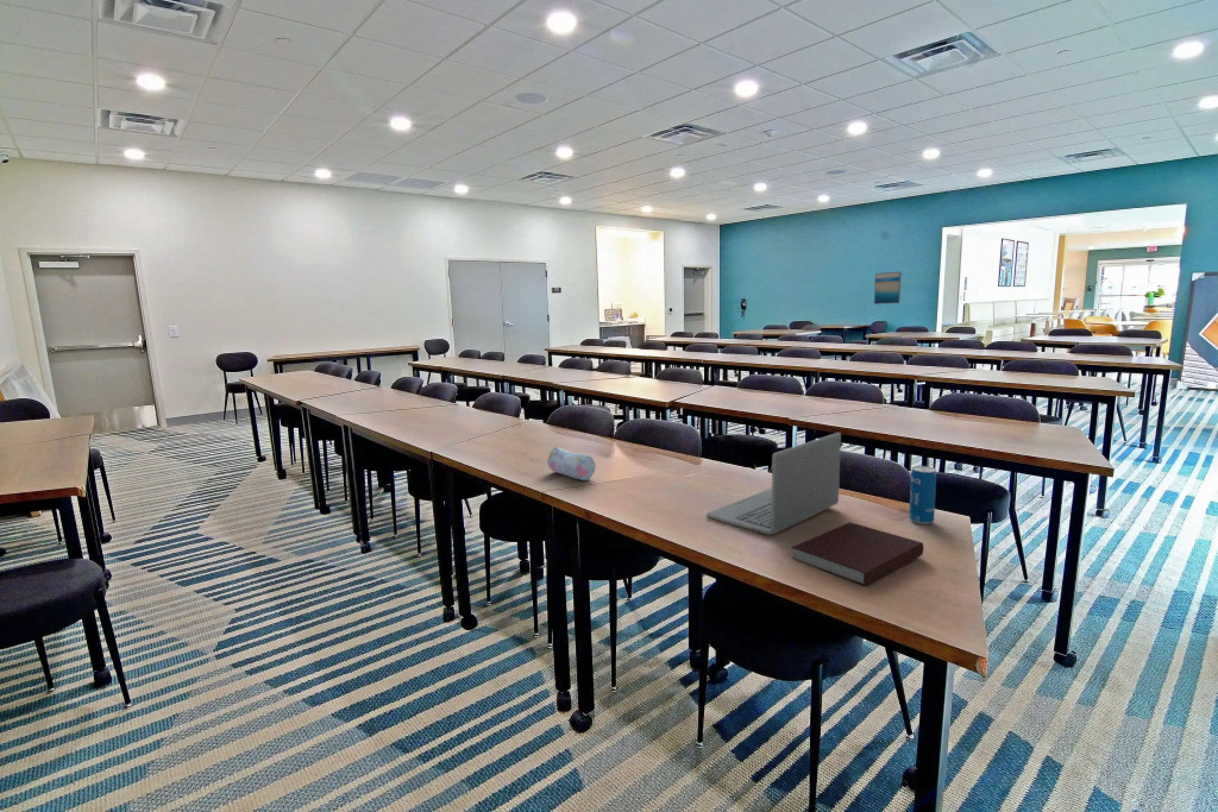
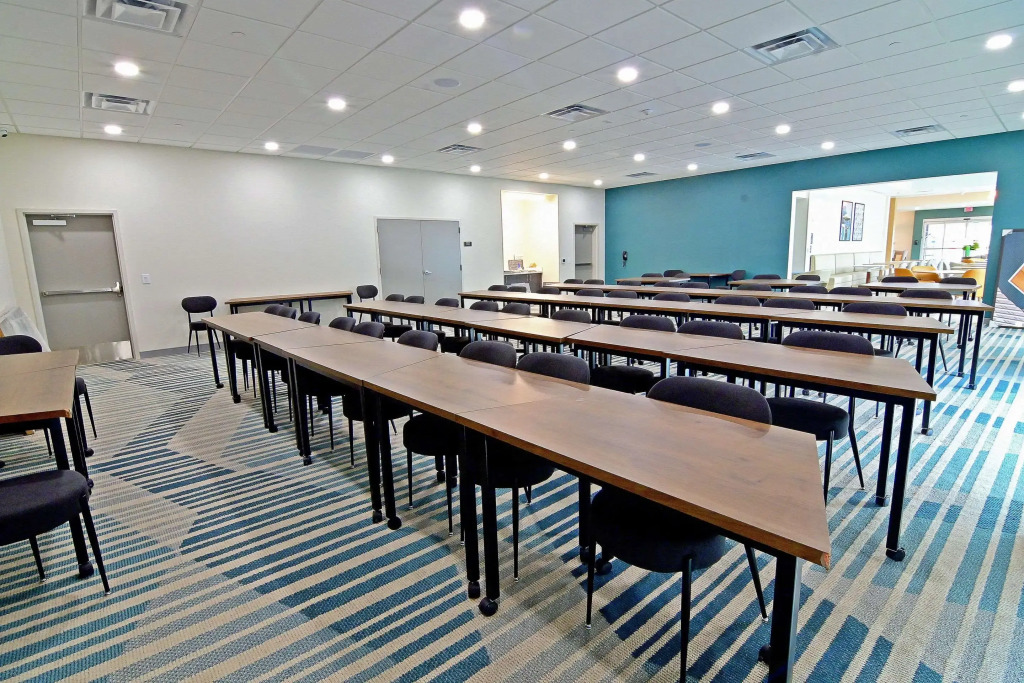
- notebook [790,521,924,587]
- laptop [705,432,842,536]
- pencil case [546,446,597,481]
- beverage can [908,465,937,525]
- wall art [873,271,903,306]
